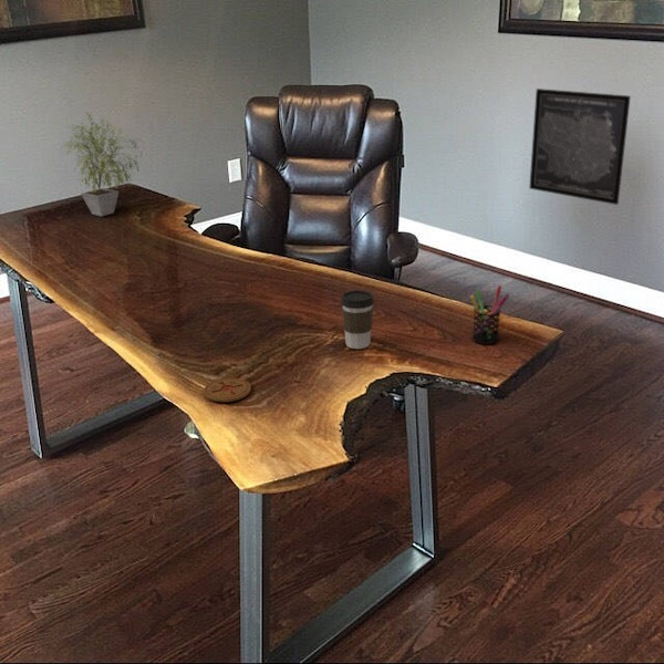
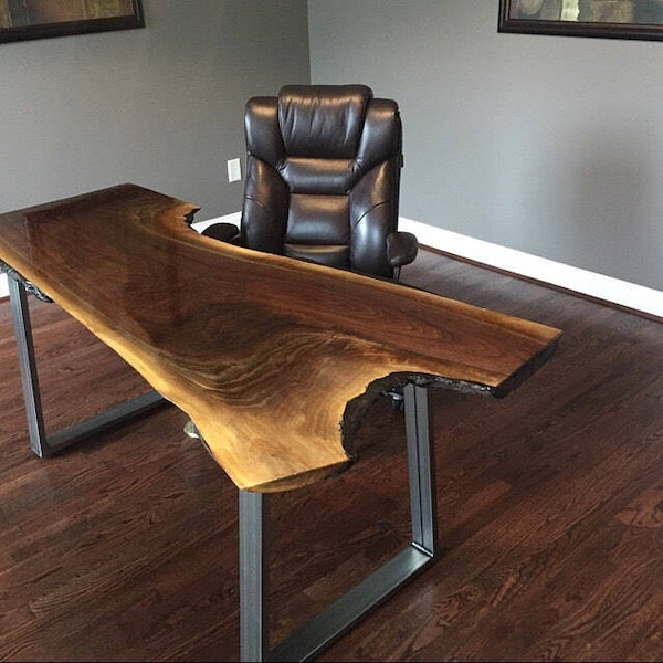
- potted plant [60,111,144,217]
- coffee cup [340,289,375,350]
- coaster [203,377,252,403]
- pen holder [469,284,510,345]
- wall art [528,87,632,206]
